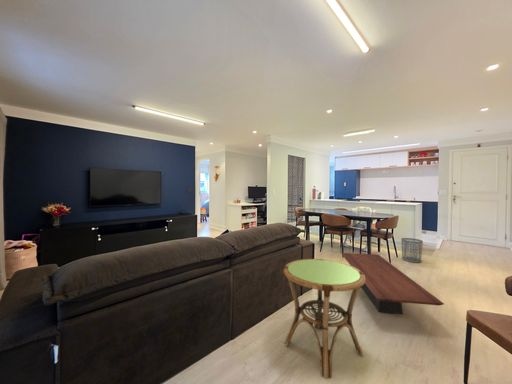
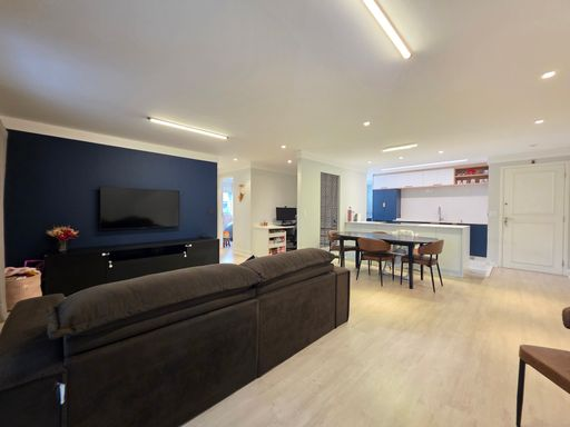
- side table [282,258,365,380]
- coffee table [340,252,445,315]
- waste bin [400,237,424,264]
